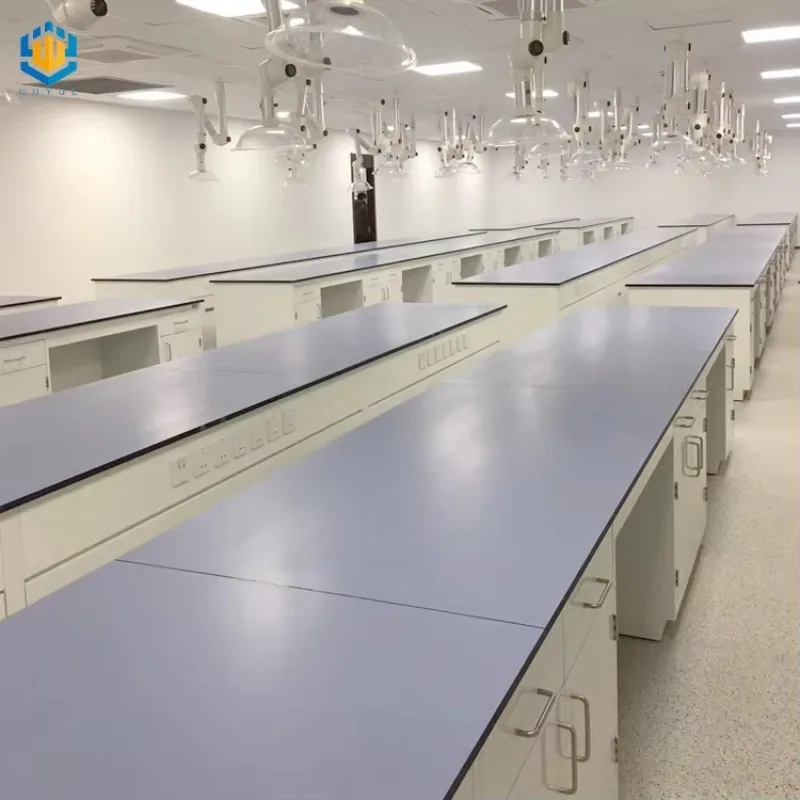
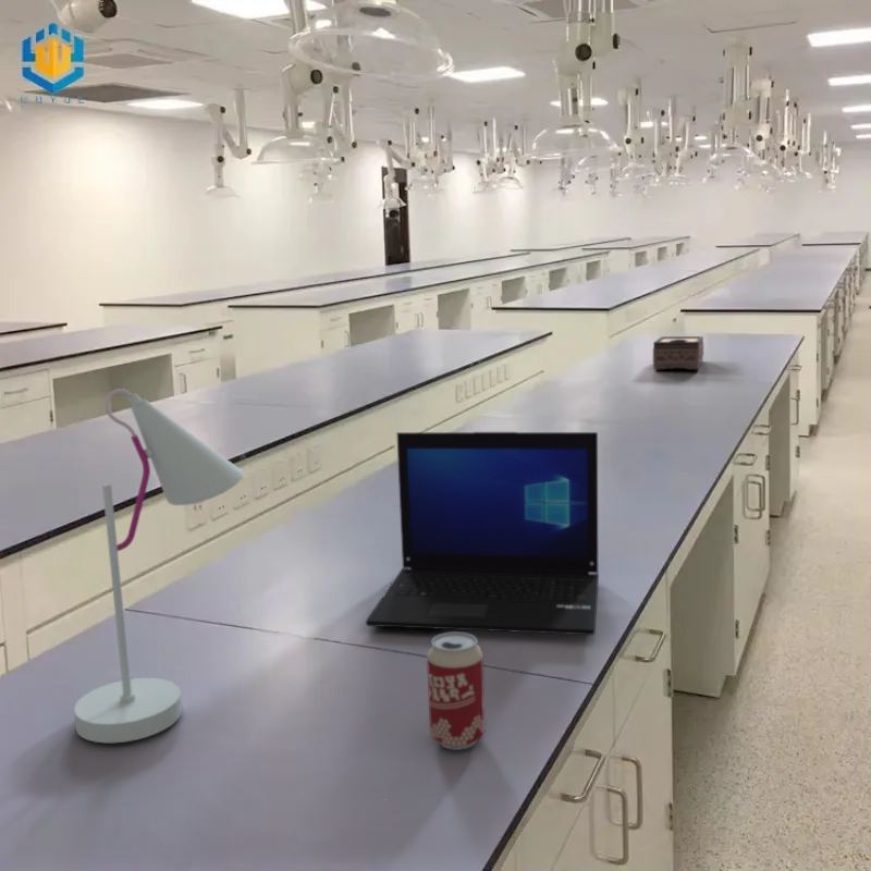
+ desk lamp [73,388,245,744]
+ beverage can [426,630,486,751]
+ tissue box [652,335,704,370]
+ laptop [365,431,600,636]
